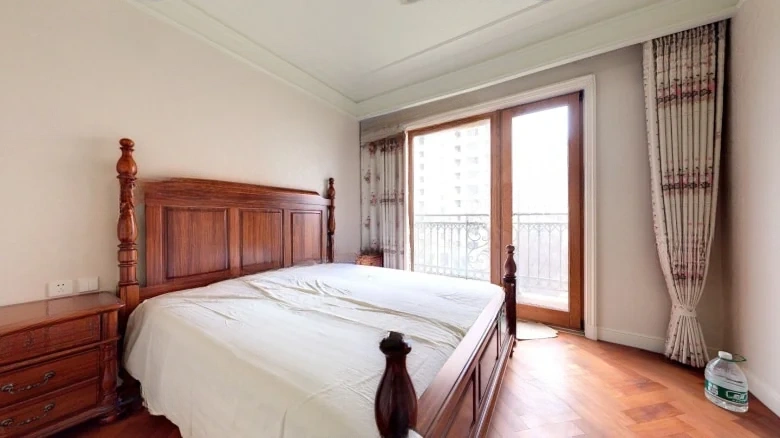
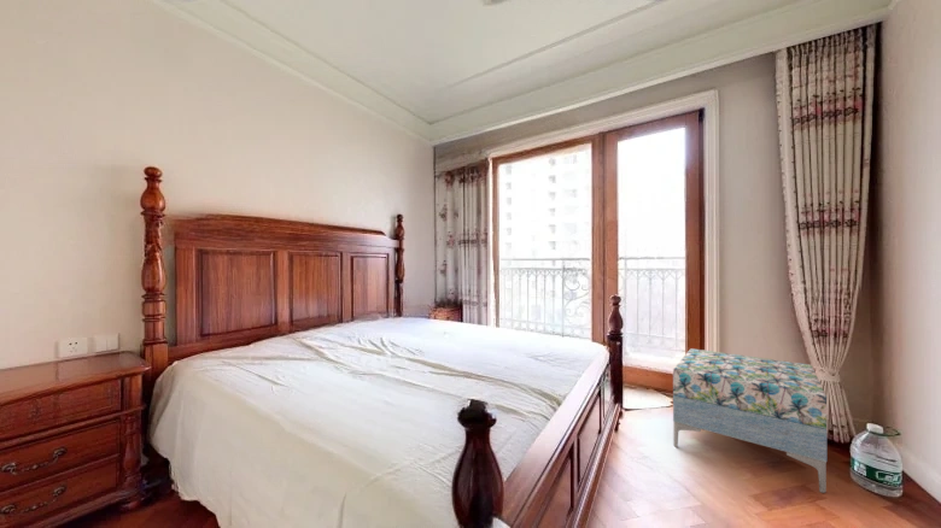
+ ottoman [672,347,828,494]
